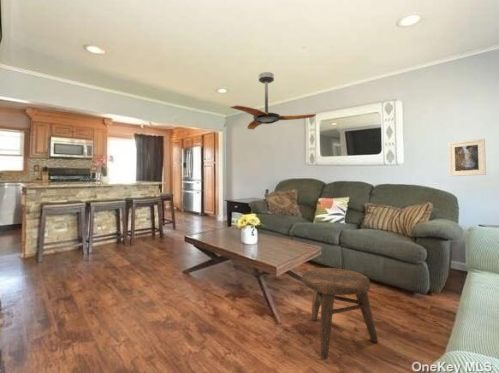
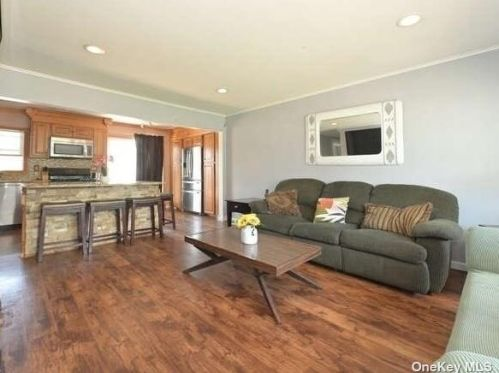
- ceiling fan [229,71,317,131]
- stool [300,267,379,361]
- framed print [447,138,487,177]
